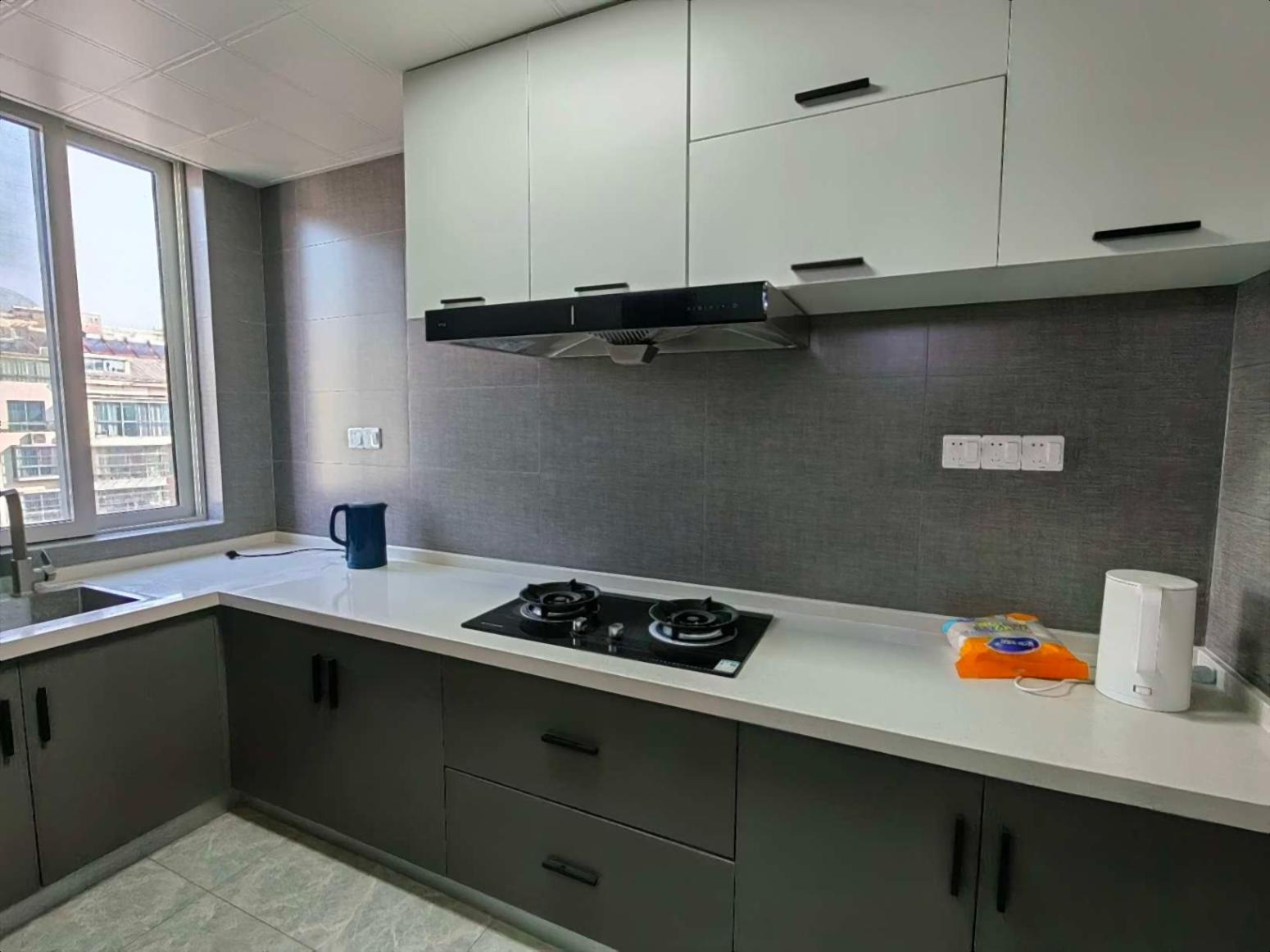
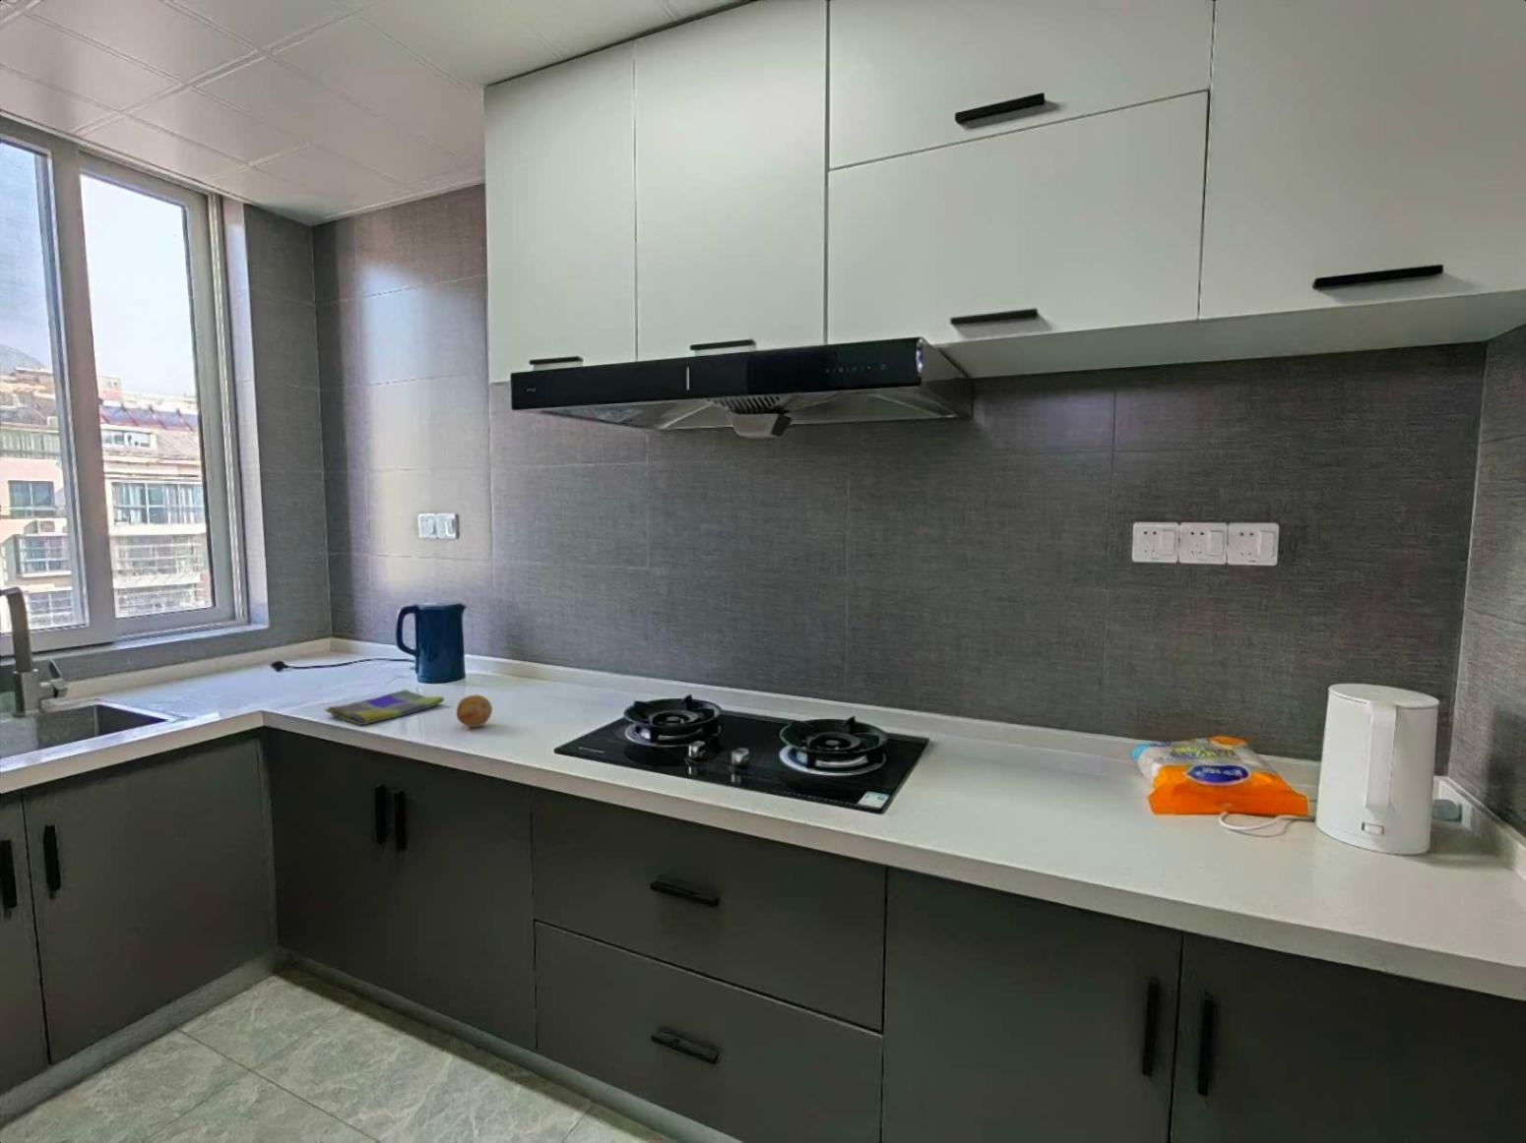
+ dish towel [323,688,445,726]
+ fruit [455,694,493,728]
